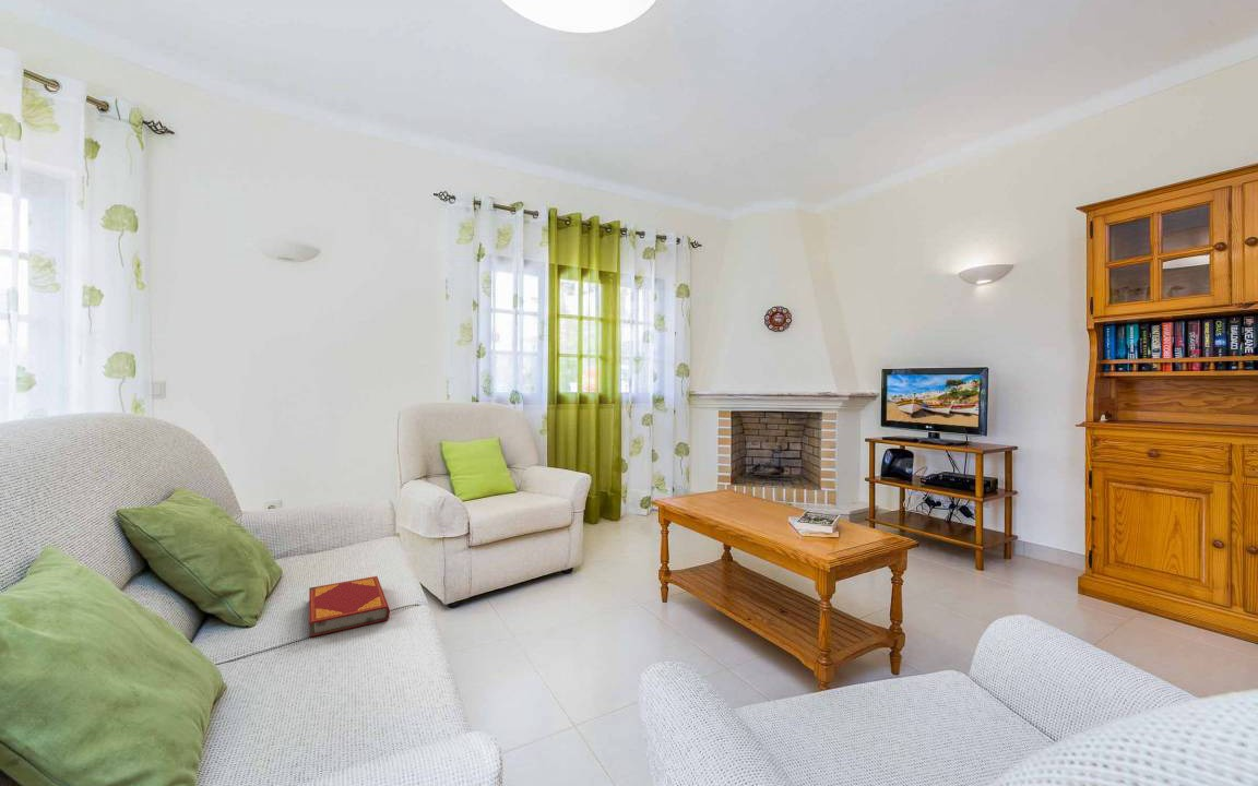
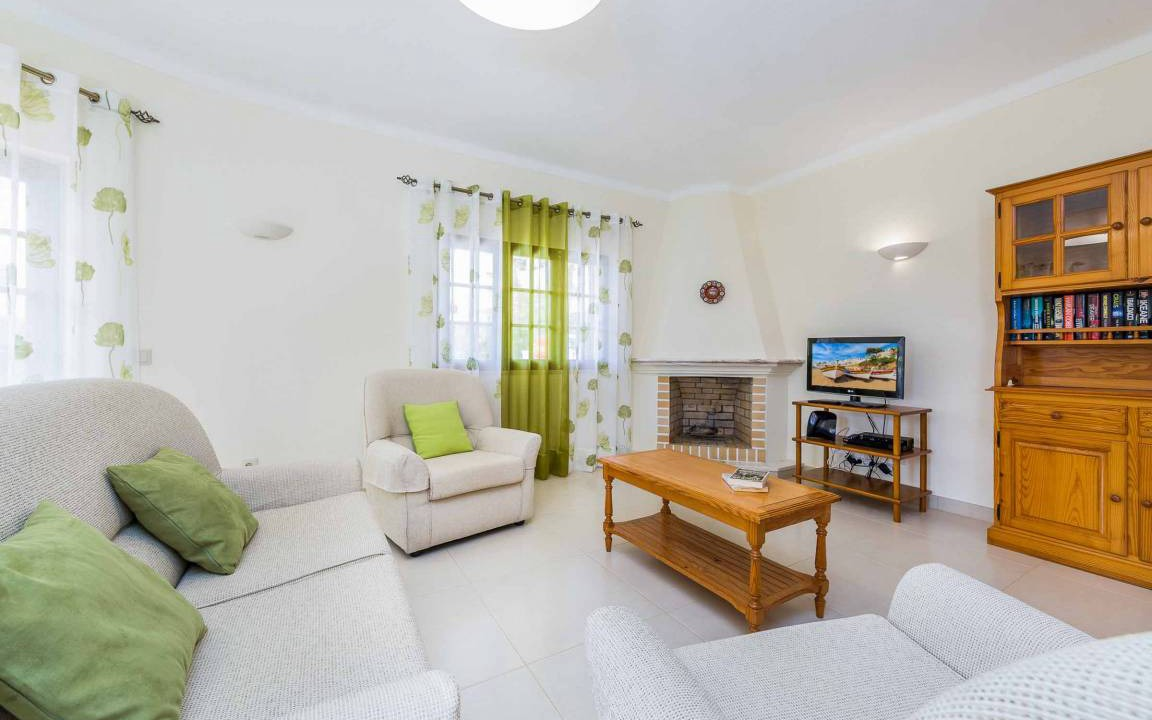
- hardback book [308,575,391,639]
